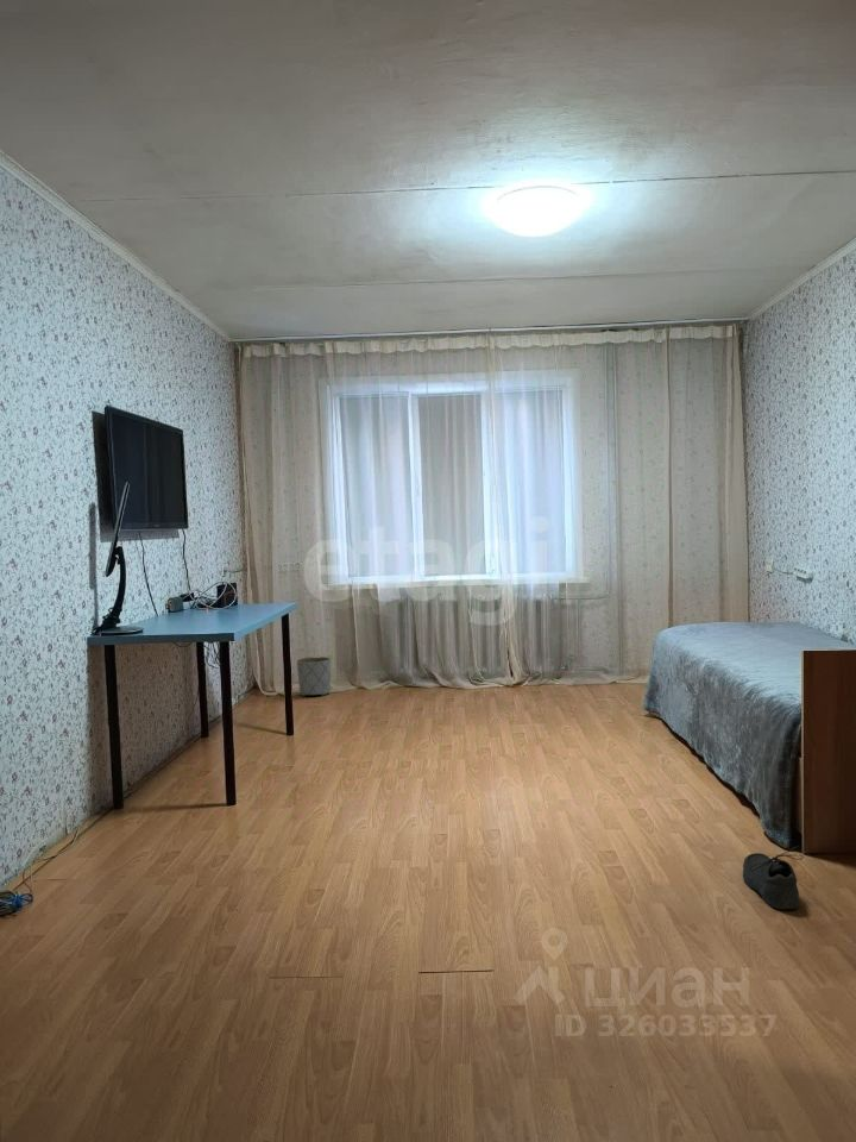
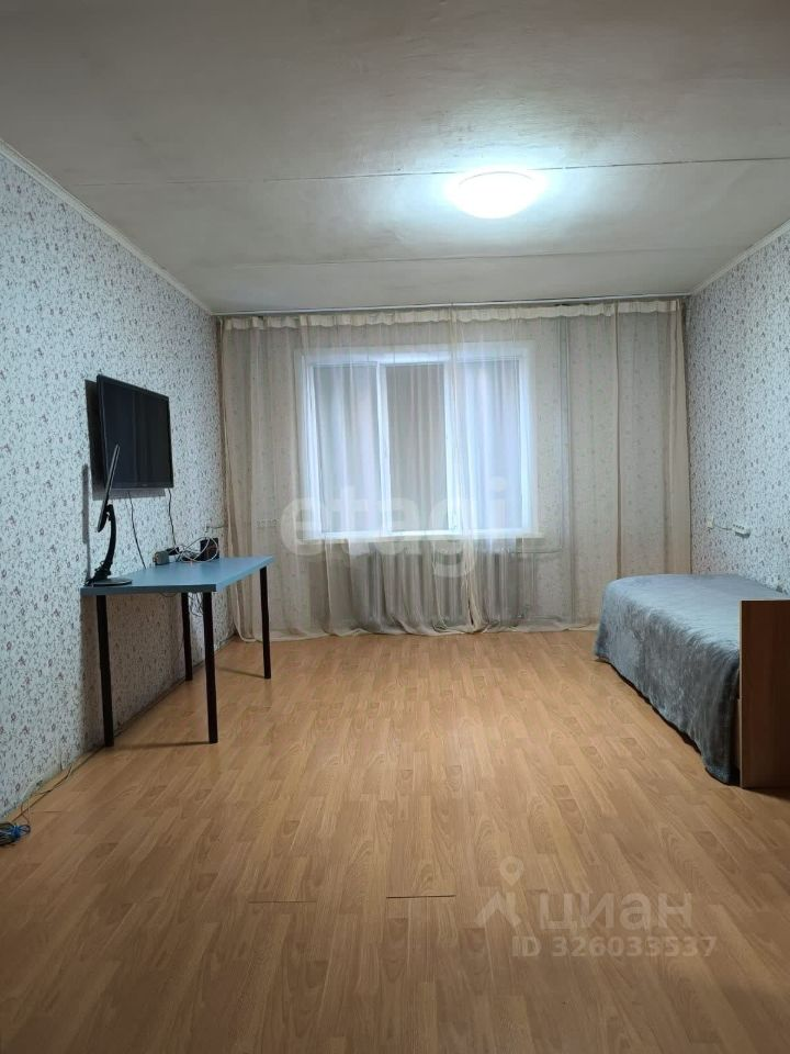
- planter [296,655,332,697]
- shoe [742,846,805,911]
